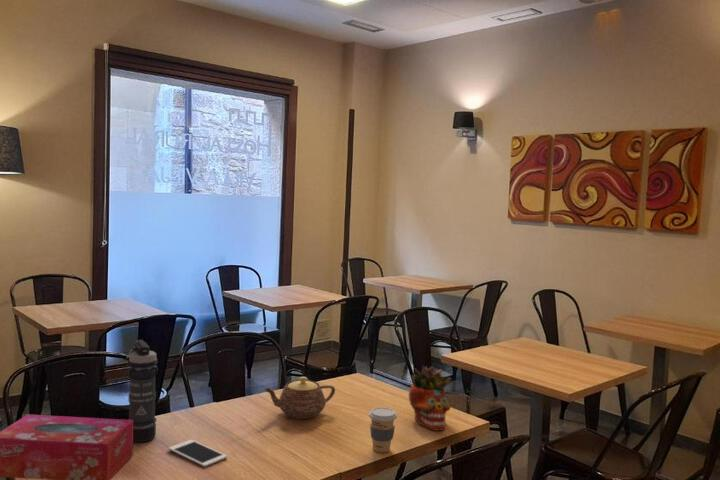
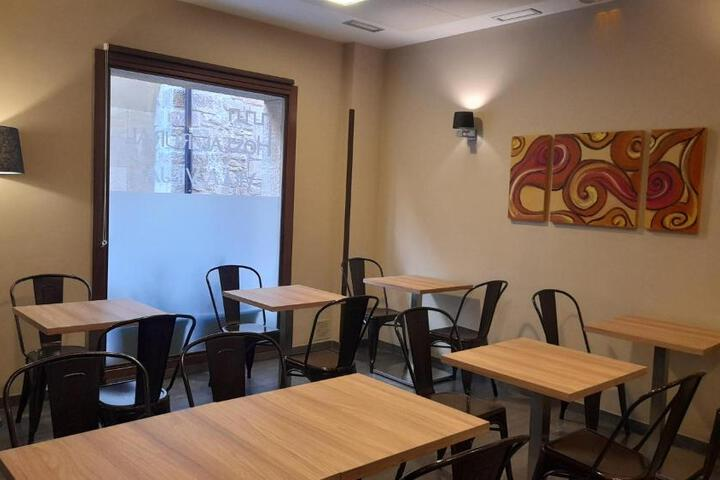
- teapot [263,376,336,420]
- cell phone [168,439,228,468]
- succulent planter [408,365,452,432]
- coffee cup [368,406,398,453]
- smoke grenade [126,339,159,443]
- tissue box [0,414,134,480]
